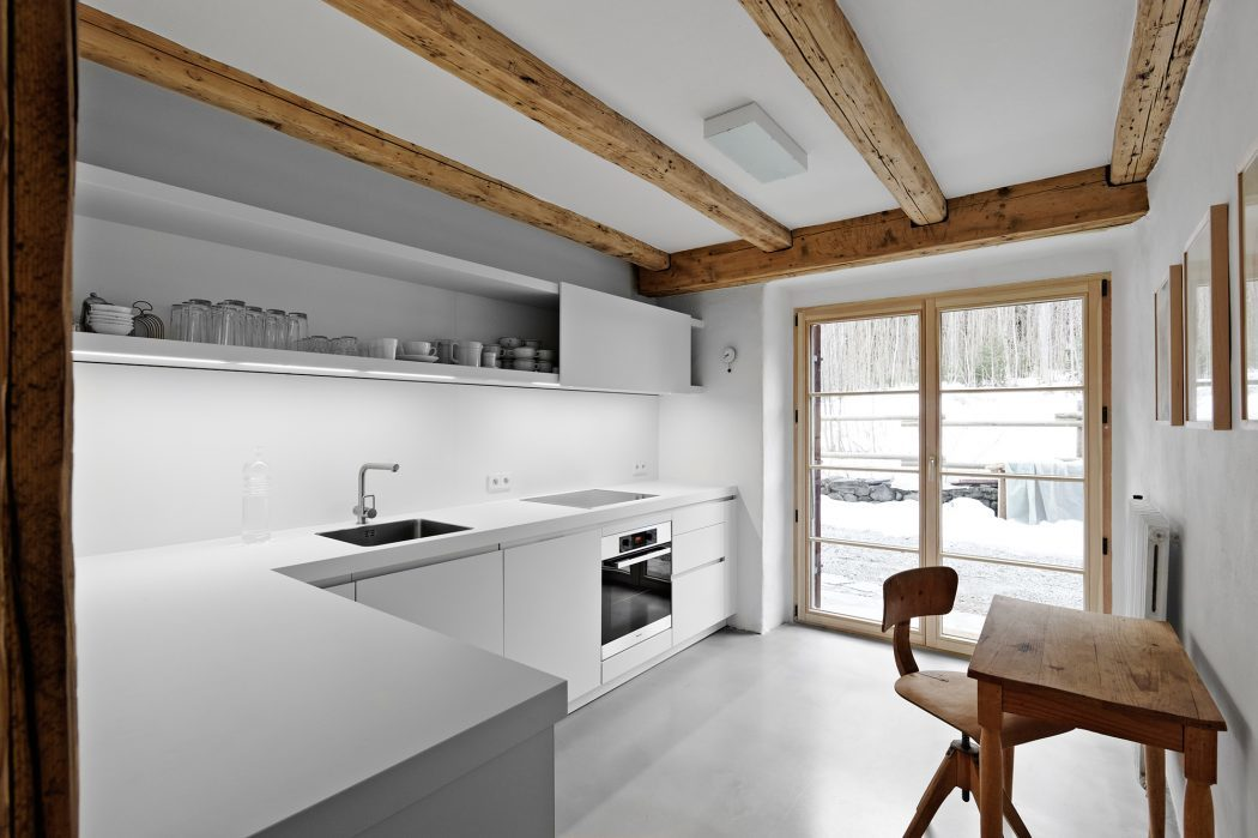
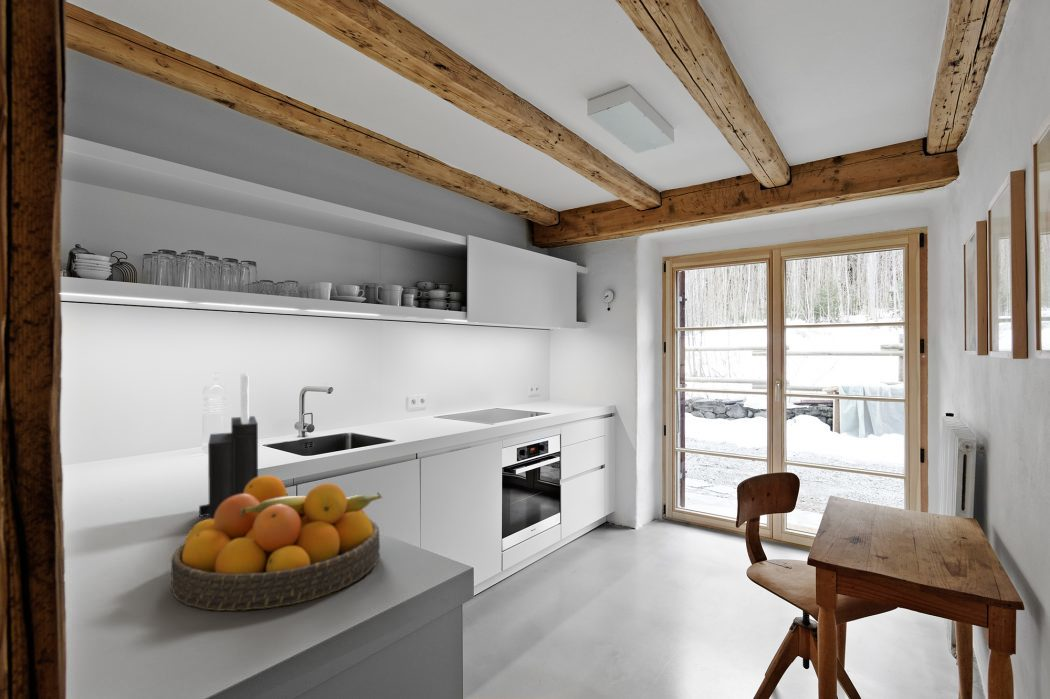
+ fruit bowl [170,474,384,612]
+ knife block [198,373,259,519]
